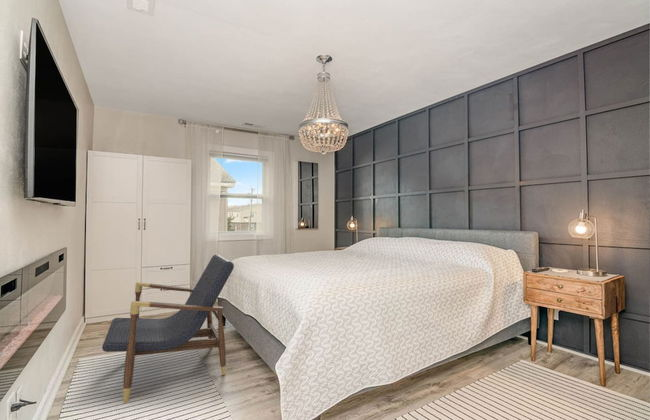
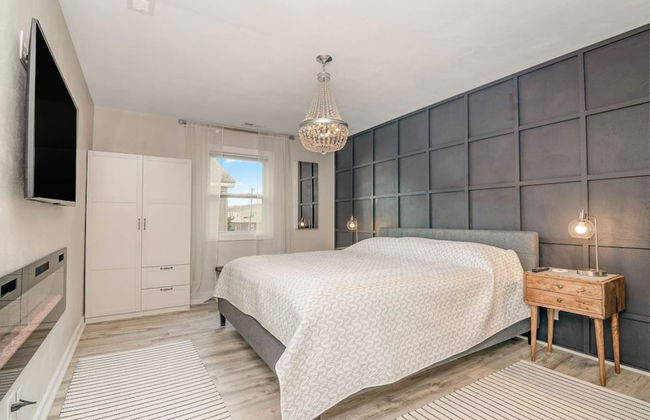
- lounge chair [101,253,235,404]
